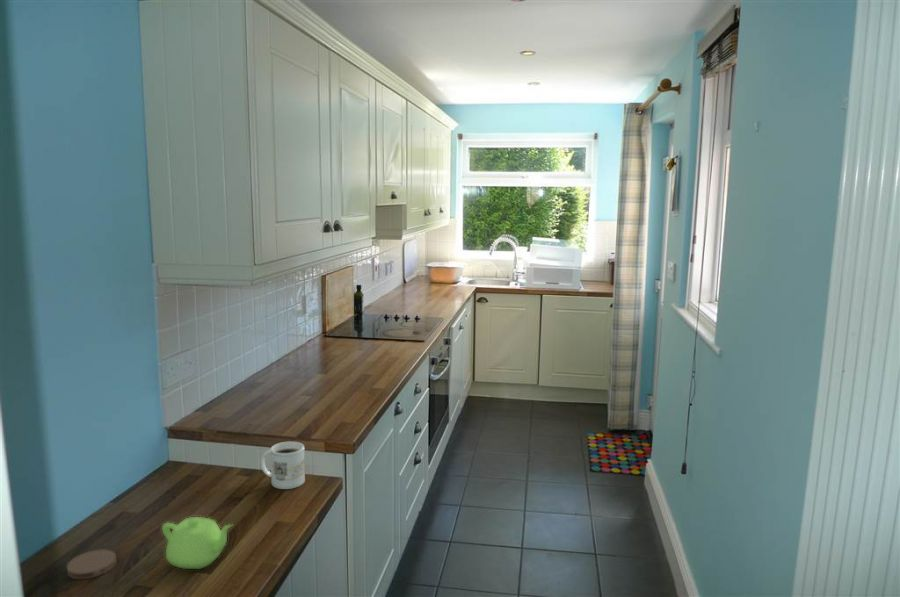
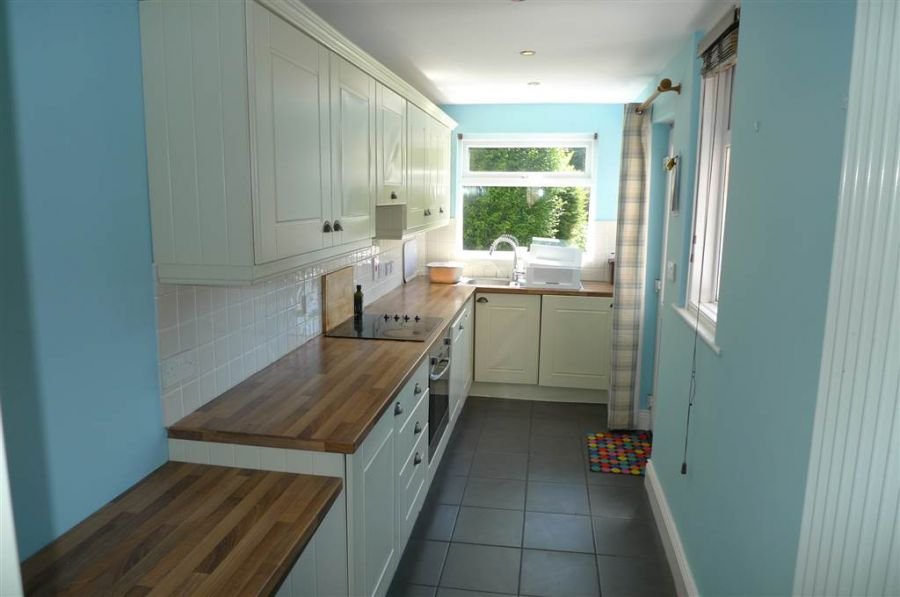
- coaster [66,548,118,580]
- teapot [161,516,234,570]
- mug [260,441,306,490]
